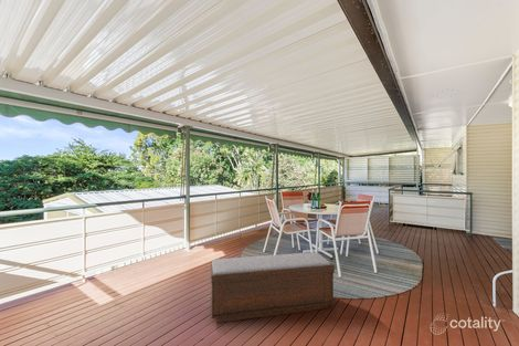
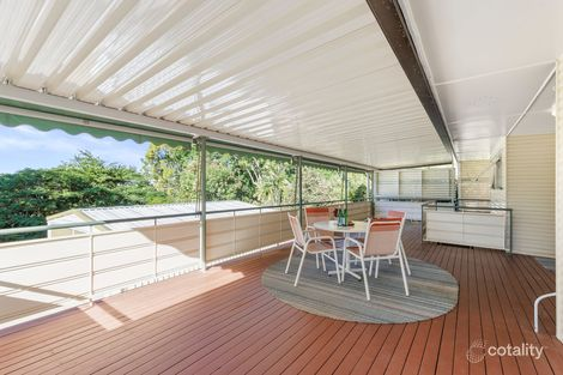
- bench [210,252,336,324]
